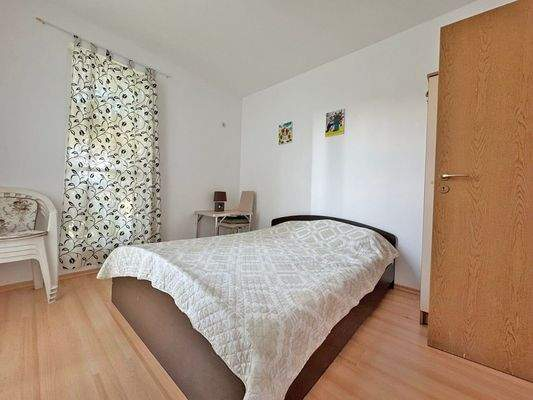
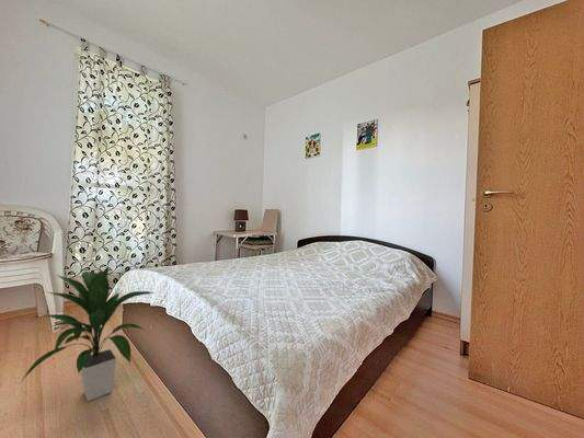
+ indoor plant [19,264,156,402]
